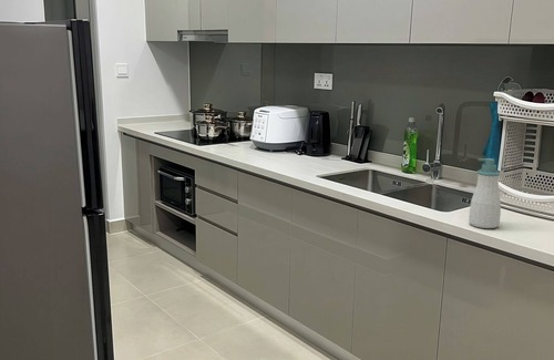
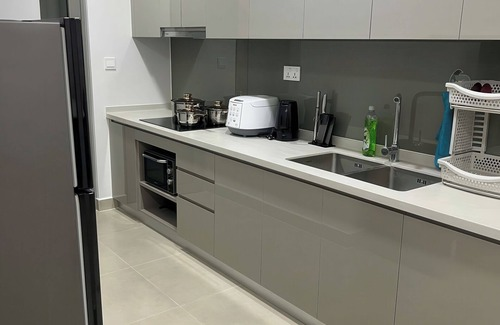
- soap bottle [468,157,502,229]
